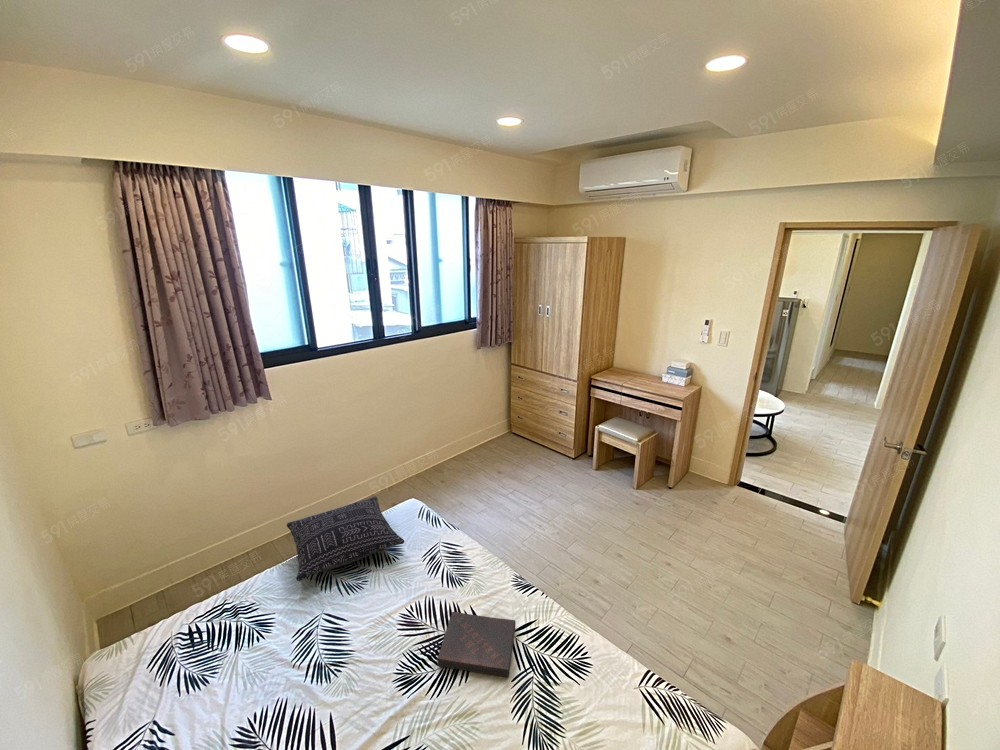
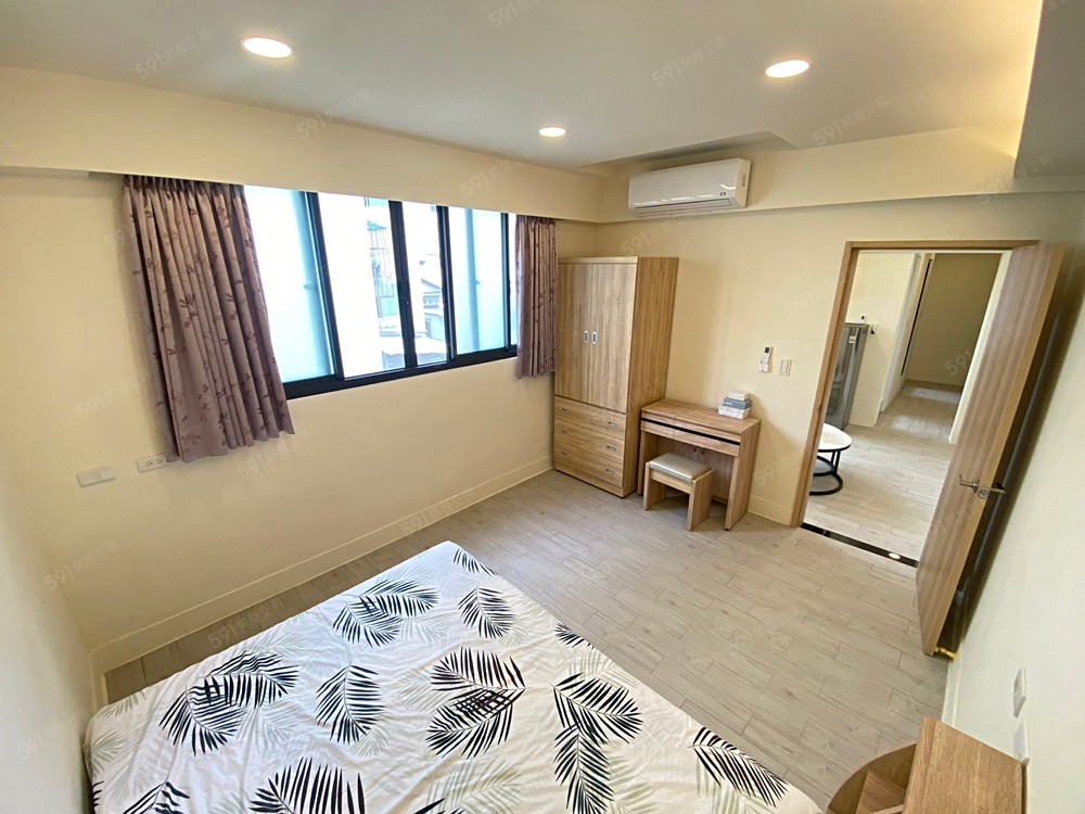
- pillow [286,496,406,582]
- book [436,611,517,678]
